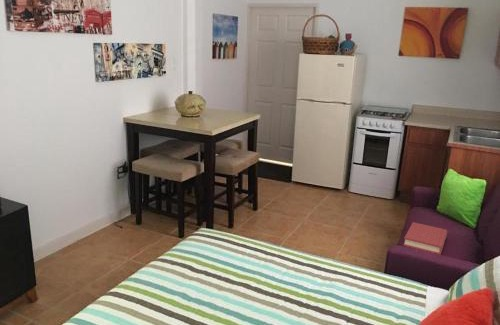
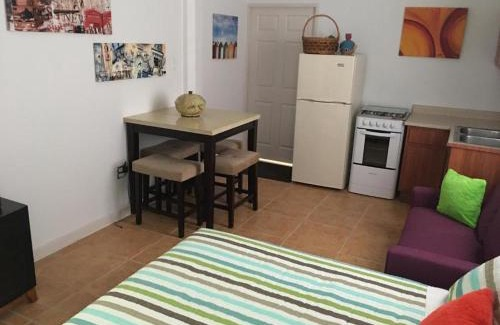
- hardback book [402,221,448,256]
